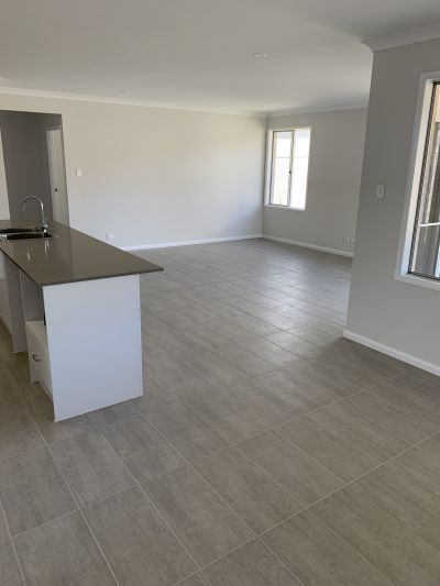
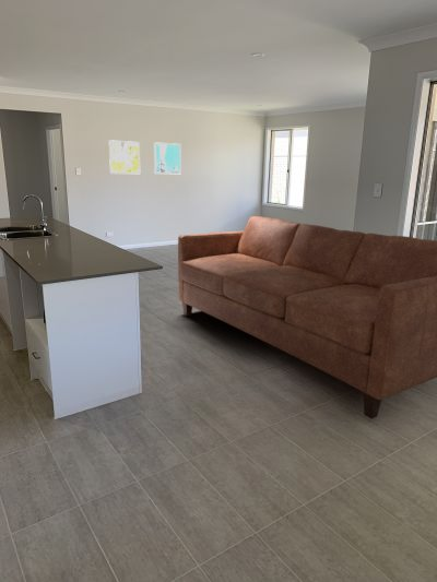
+ sofa [177,215,437,420]
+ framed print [153,141,182,175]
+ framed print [108,139,141,175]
